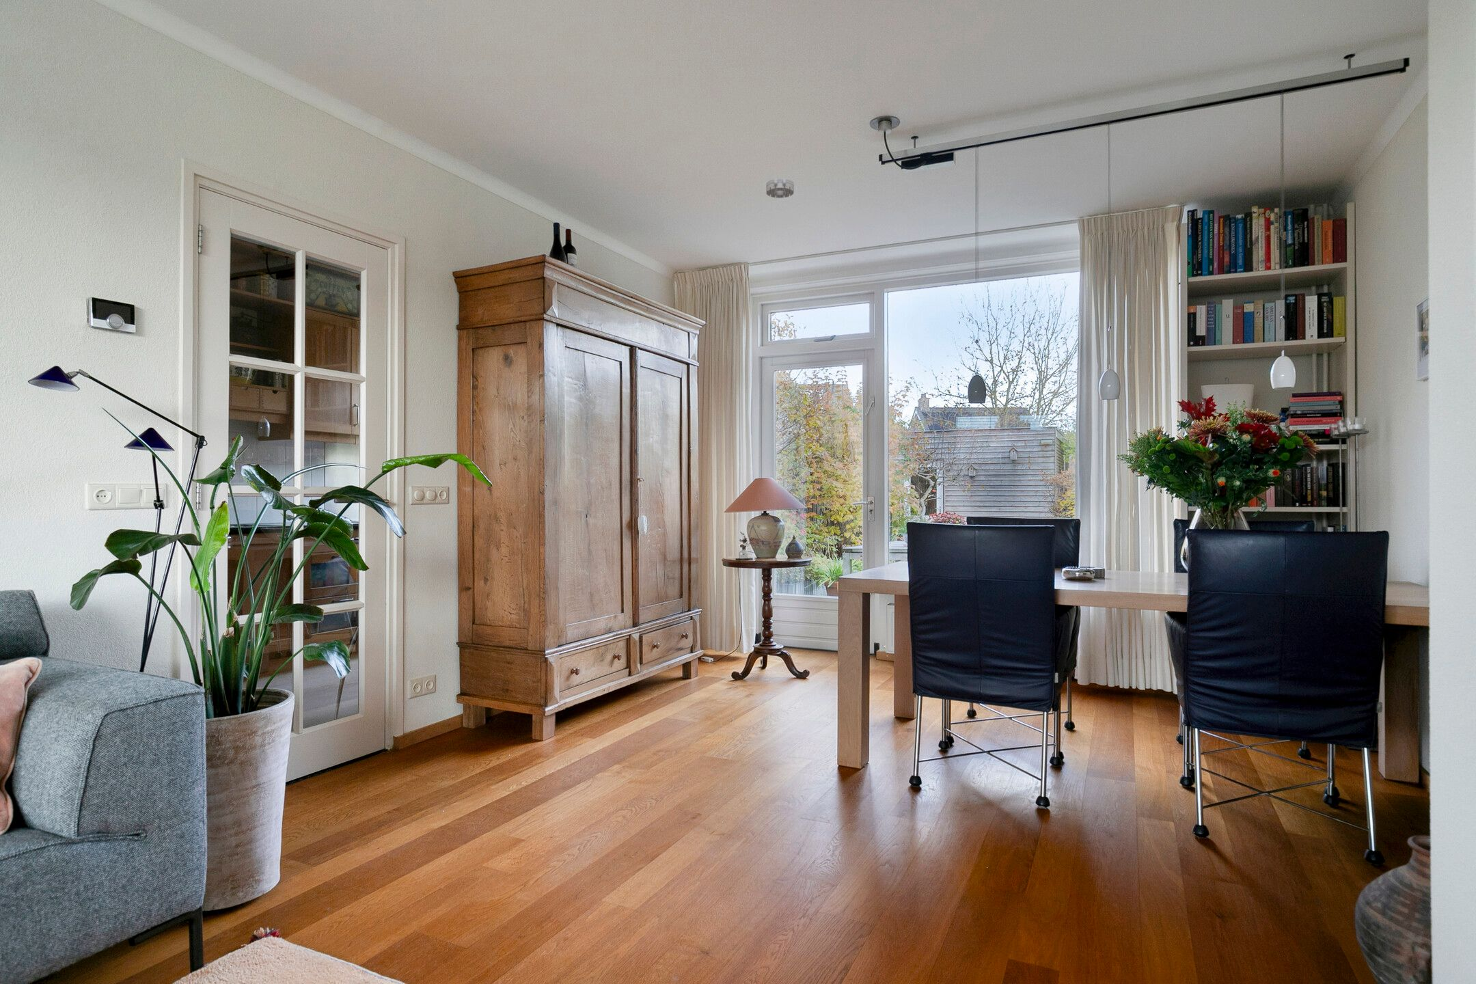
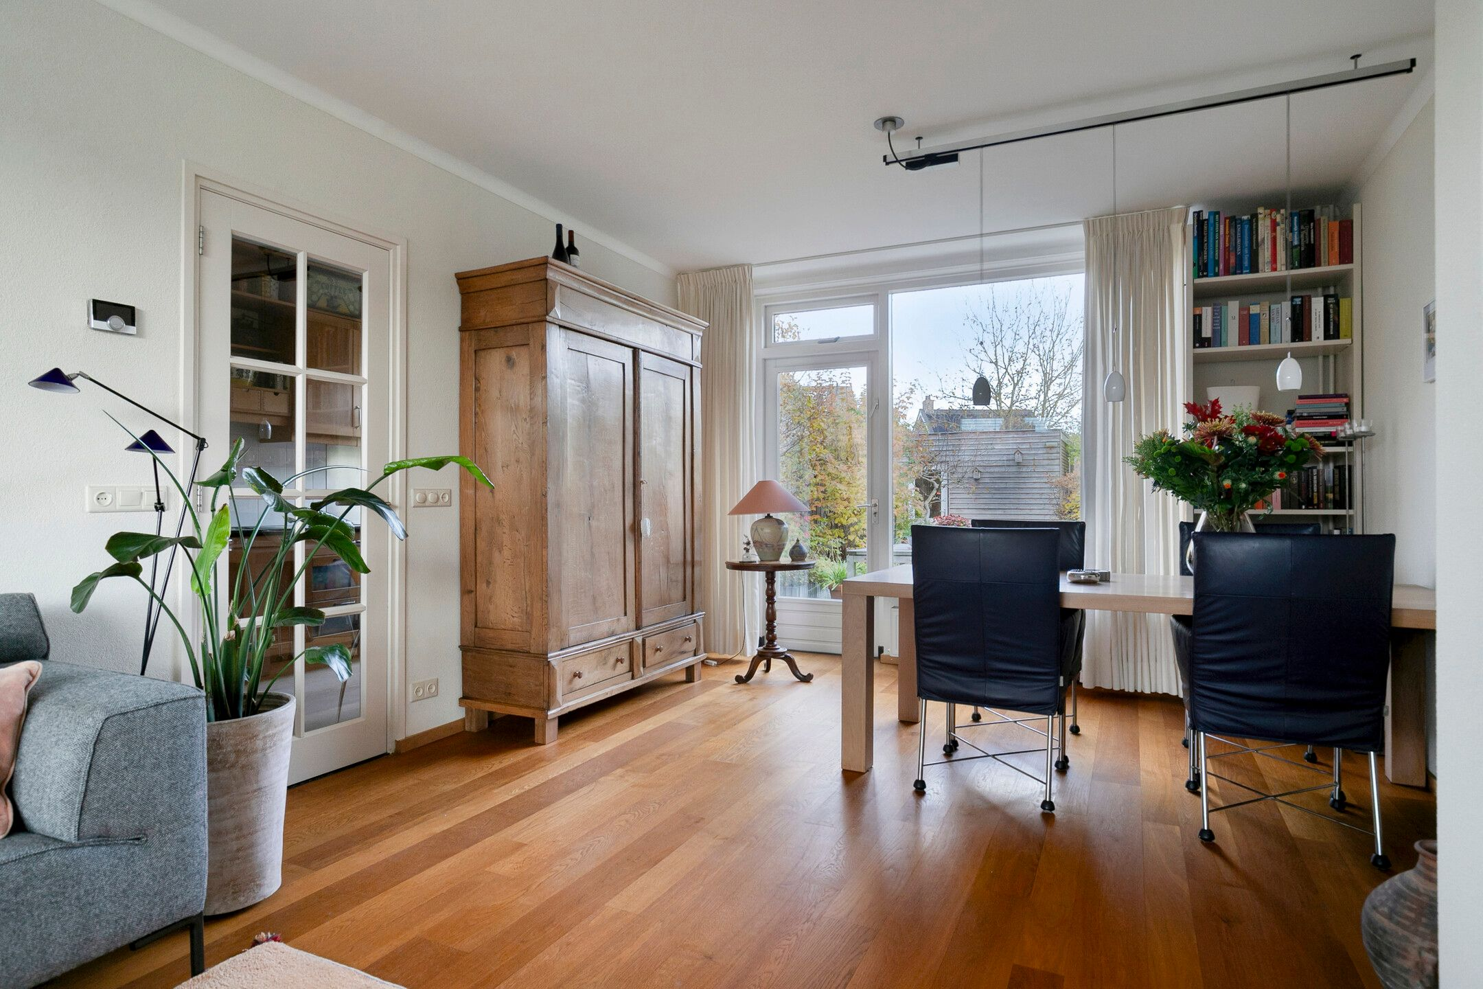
- smoke detector [765,178,795,199]
